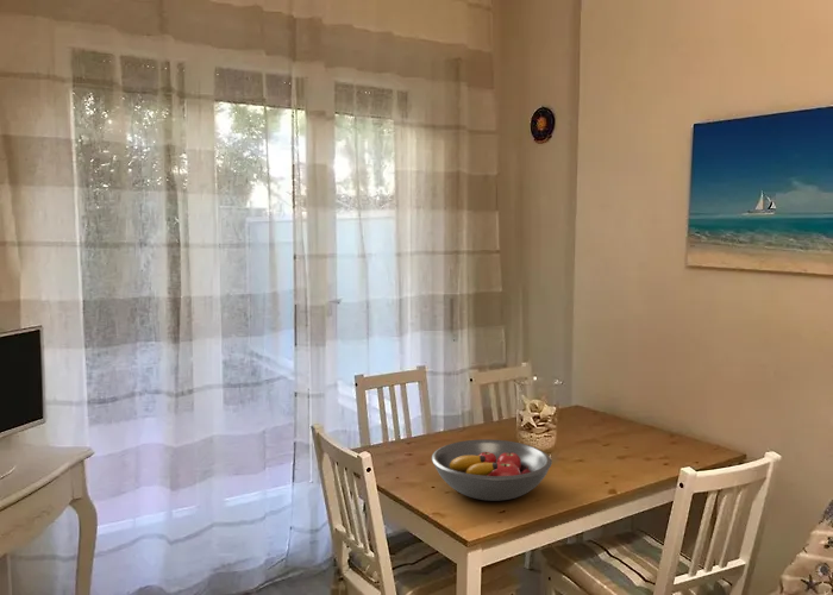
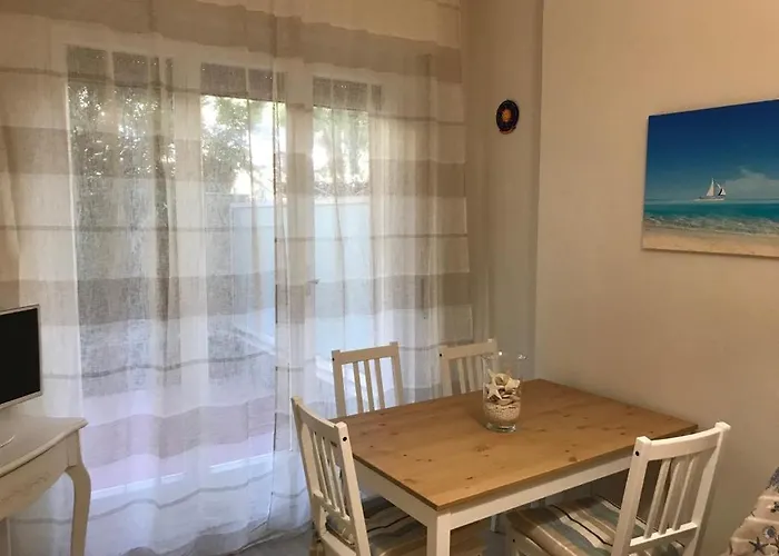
- fruit bowl [431,438,553,502]
